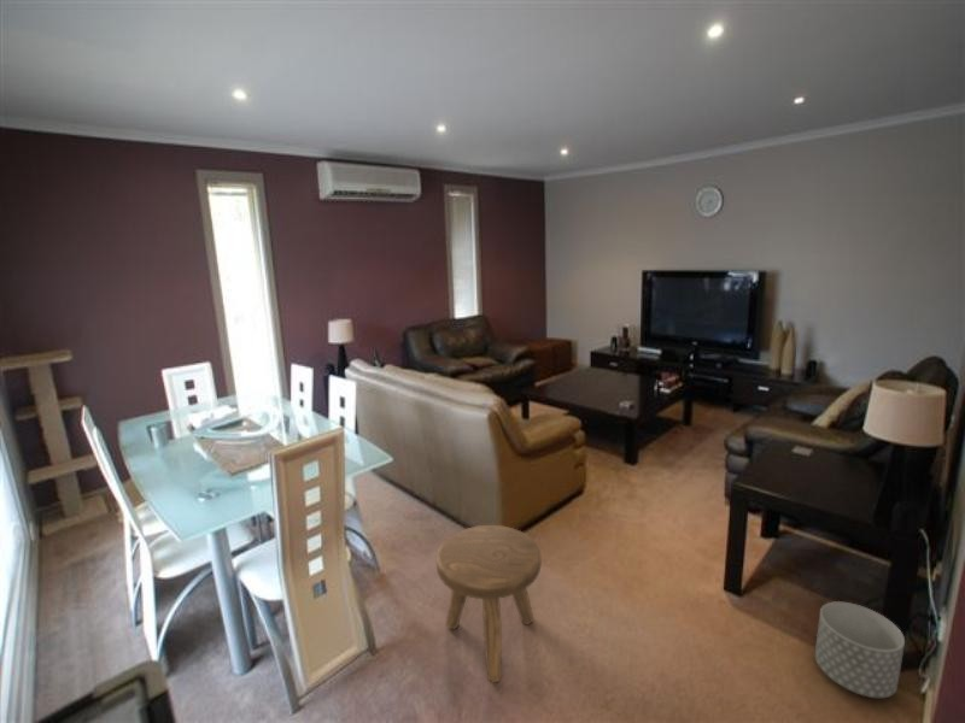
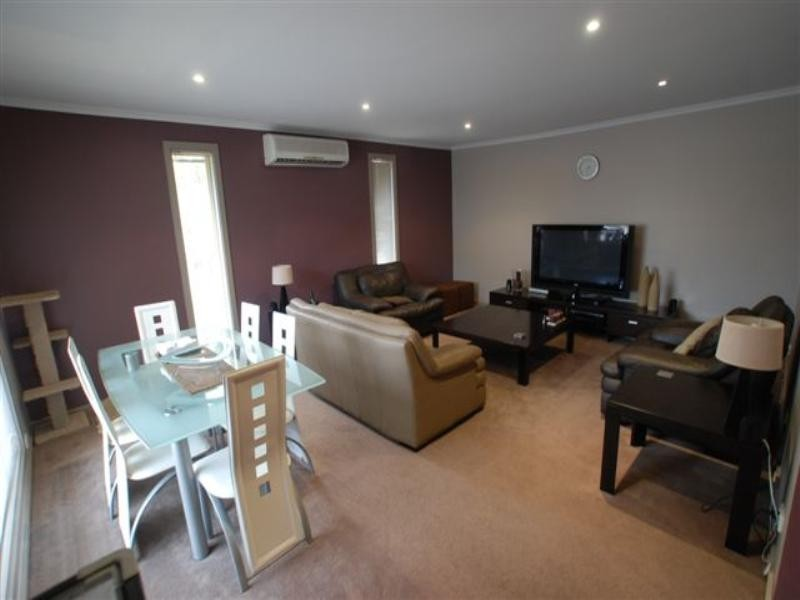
- stool [435,524,543,683]
- planter [814,600,906,699]
